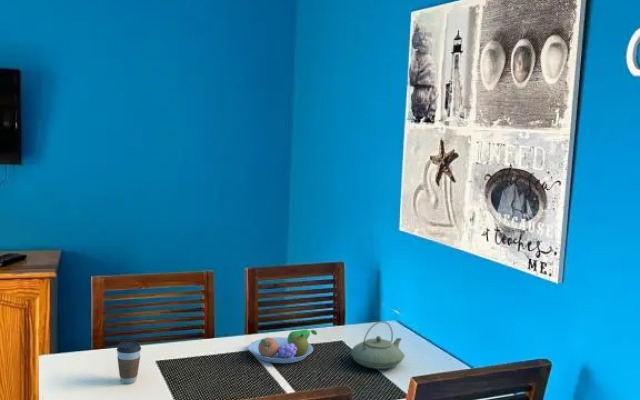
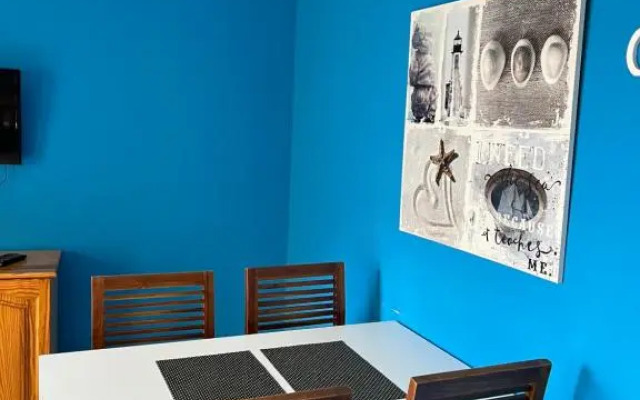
- teapot [350,320,406,370]
- fruit bowl [248,328,318,364]
- coffee cup [116,340,142,385]
